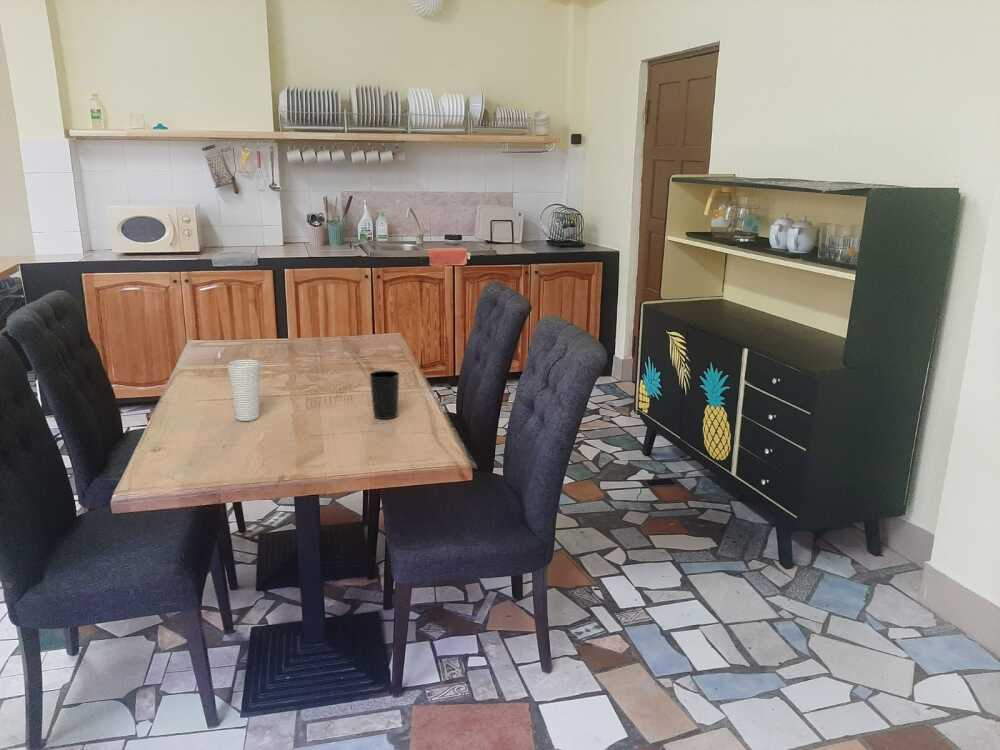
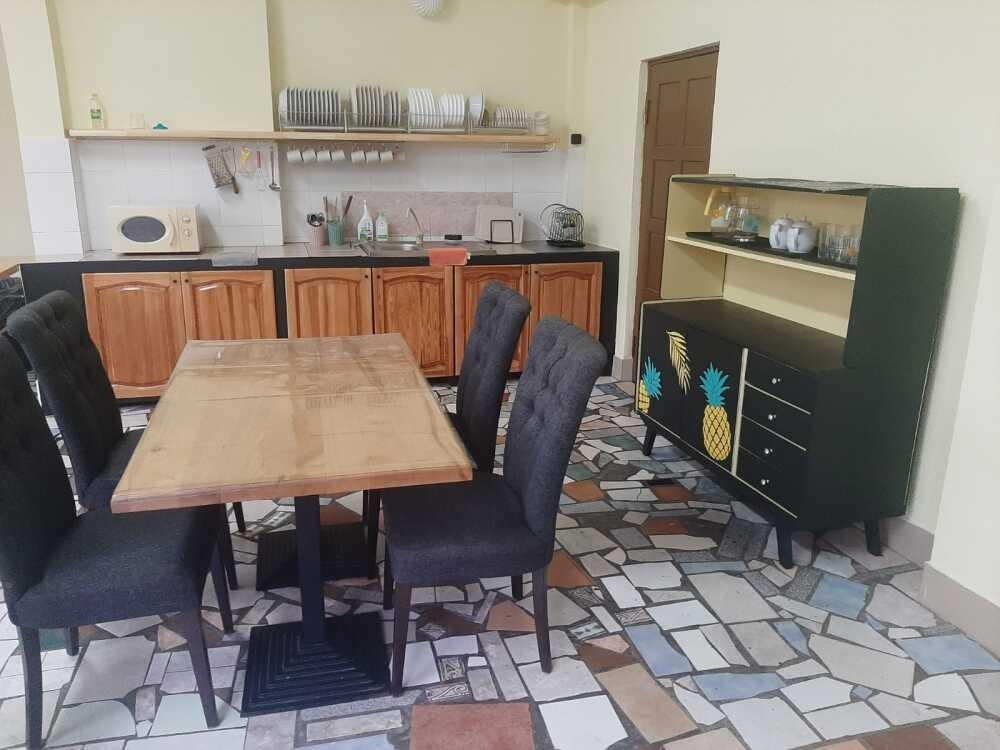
- cup [226,358,261,422]
- cup [369,369,400,420]
